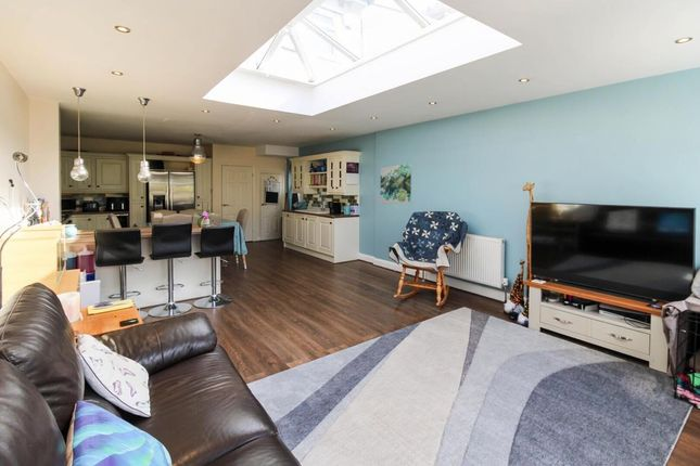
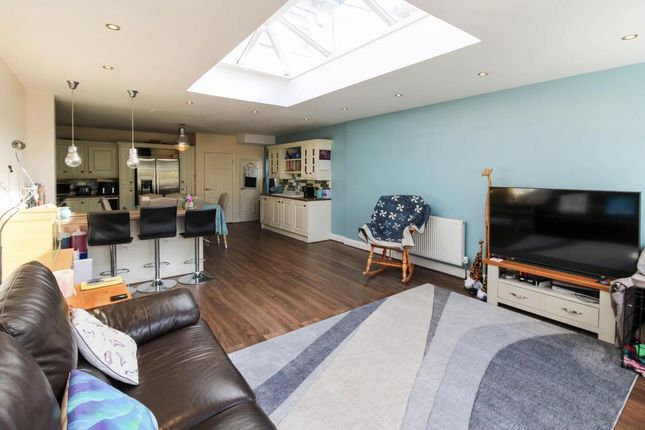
- wall art [380,163,412,205]
